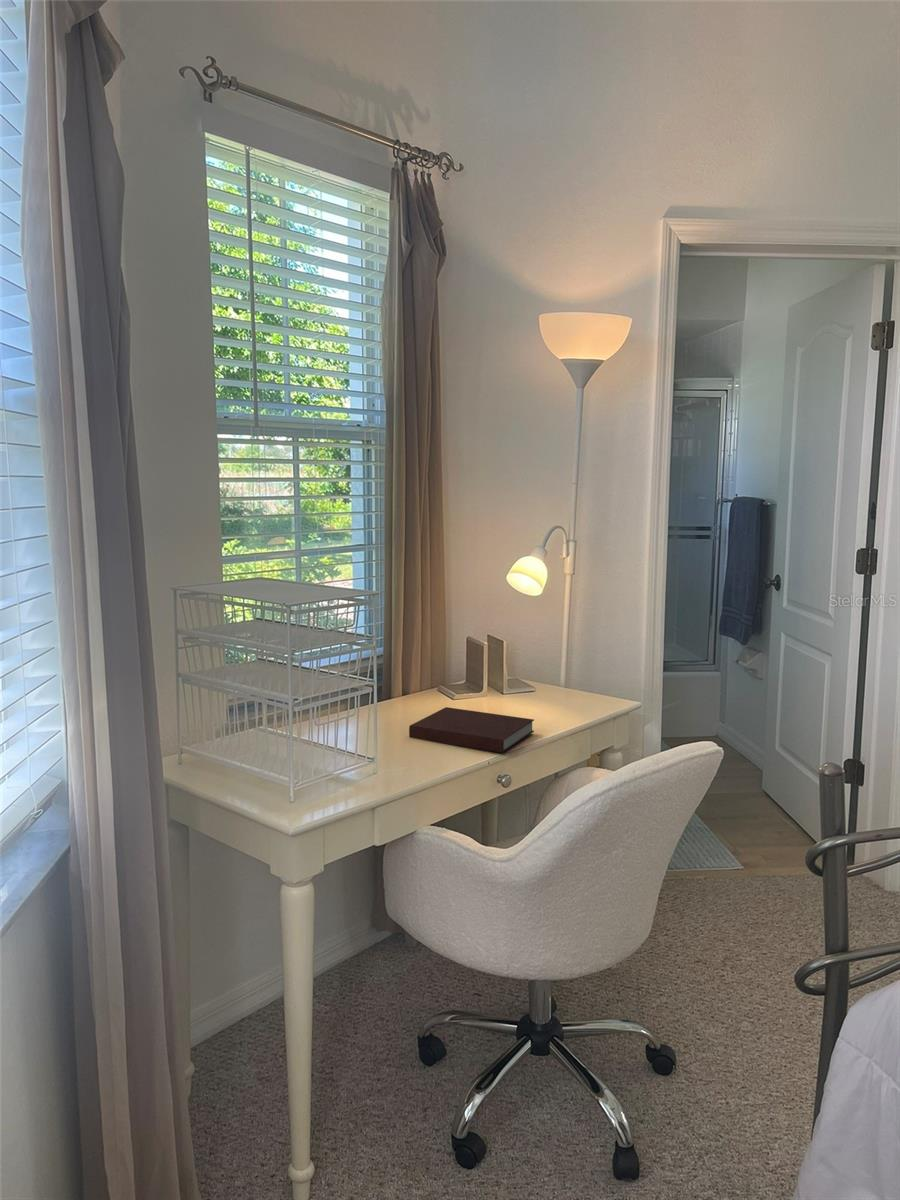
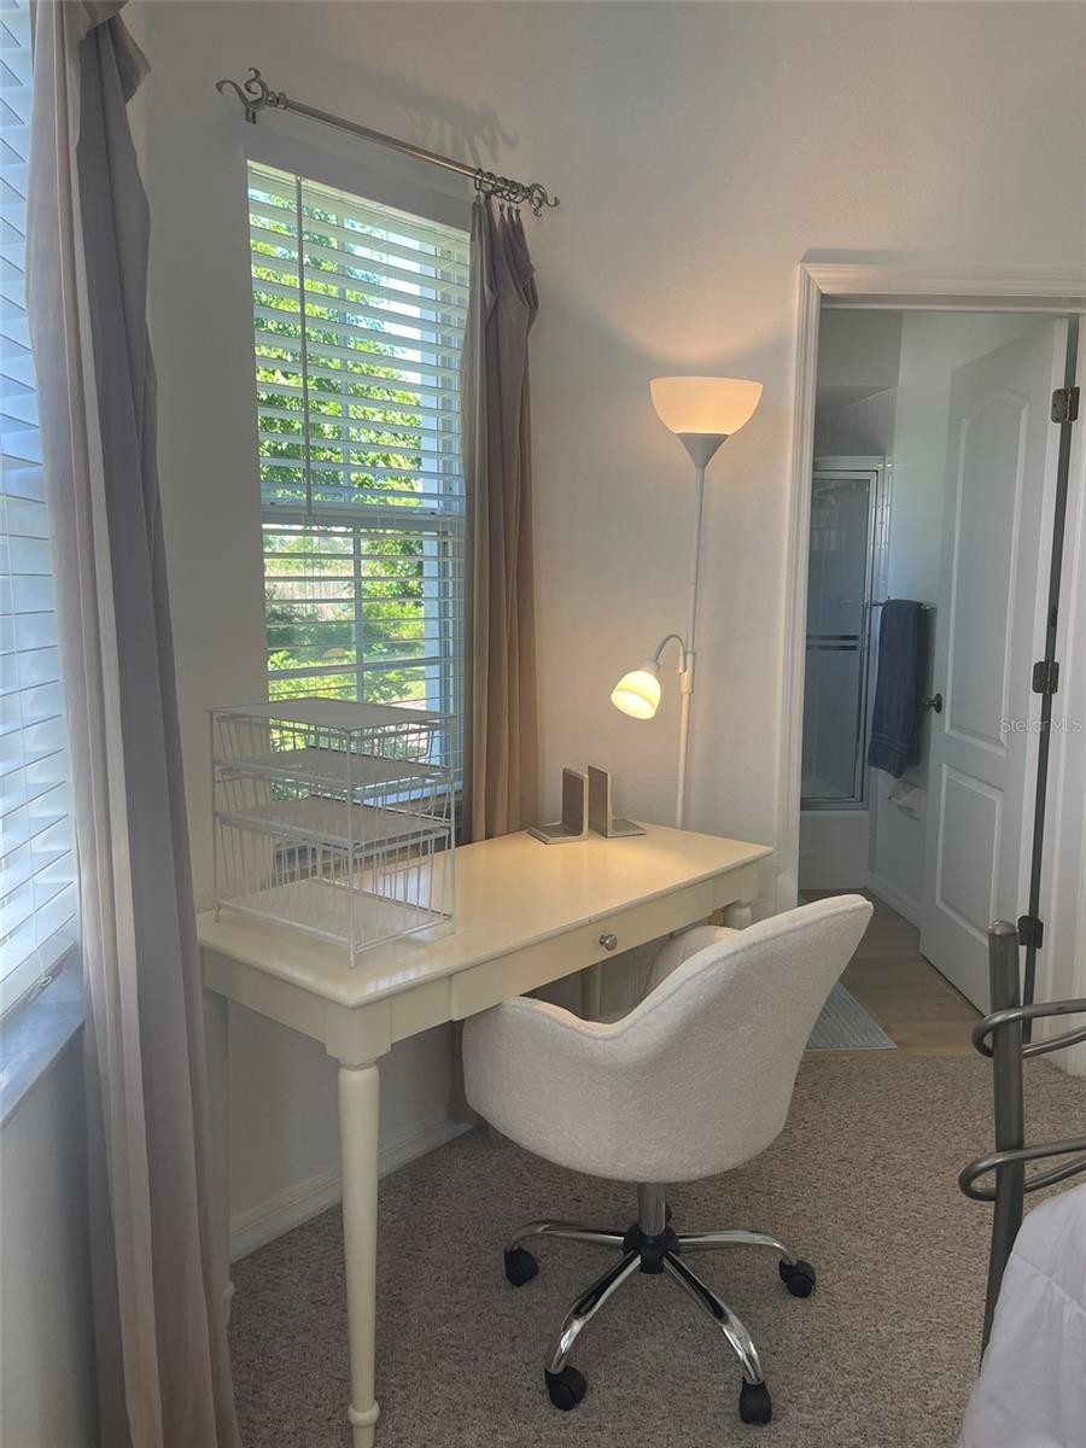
- notebook [408,706,535,754]
